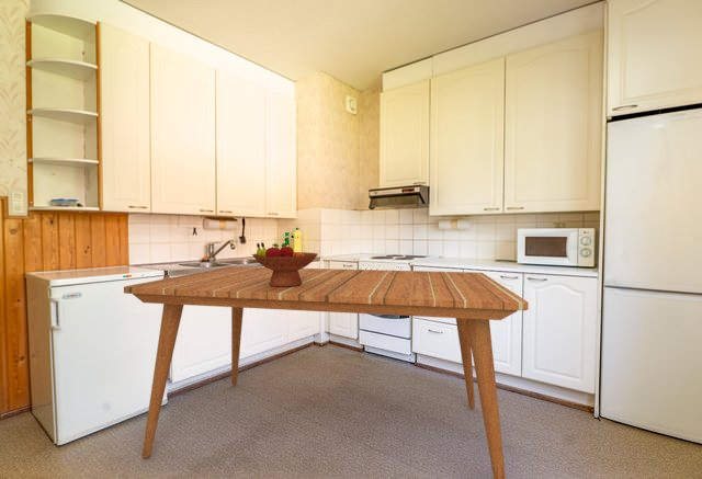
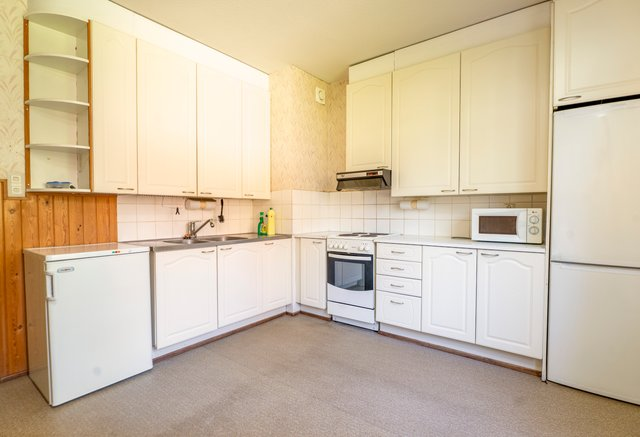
- fruit bowl [251,241,319,287]
- dining table [123,265,530,479]
